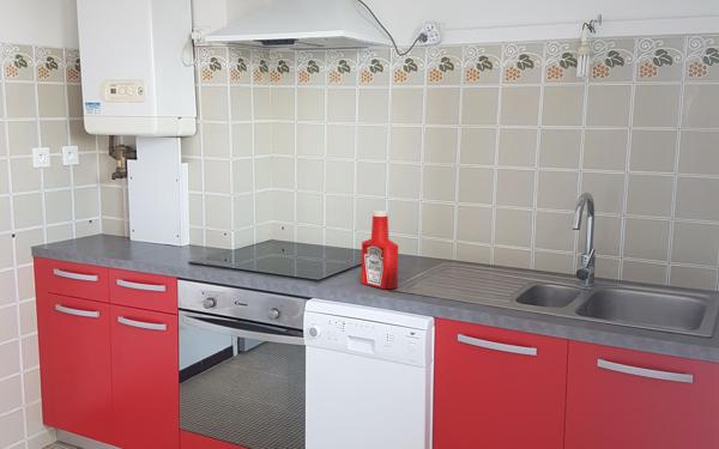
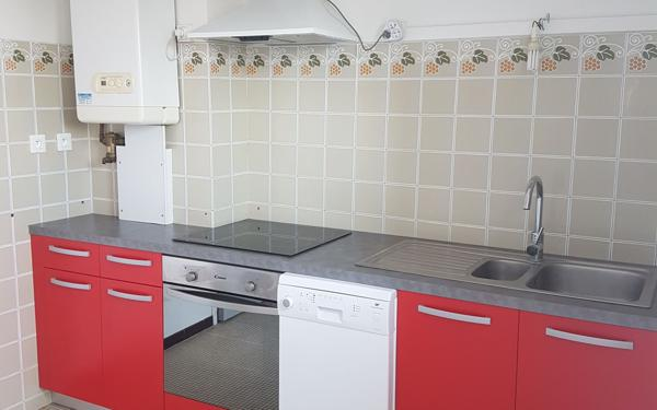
- soap bottle [361,208,399,290]
